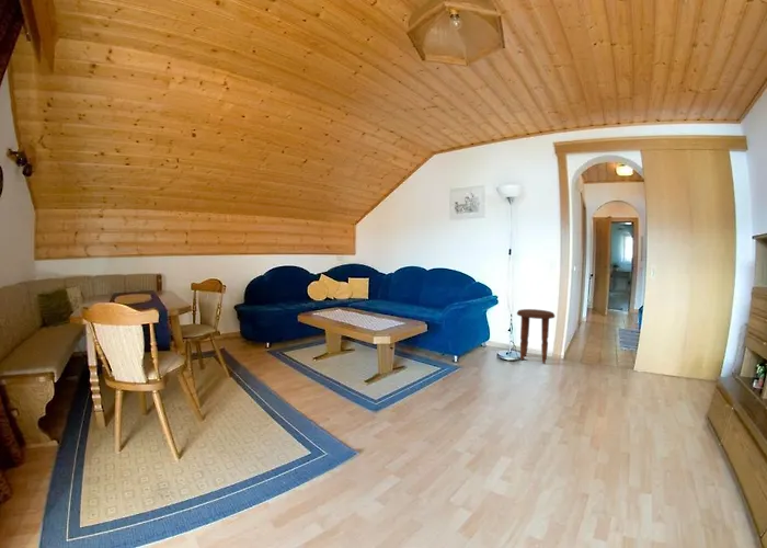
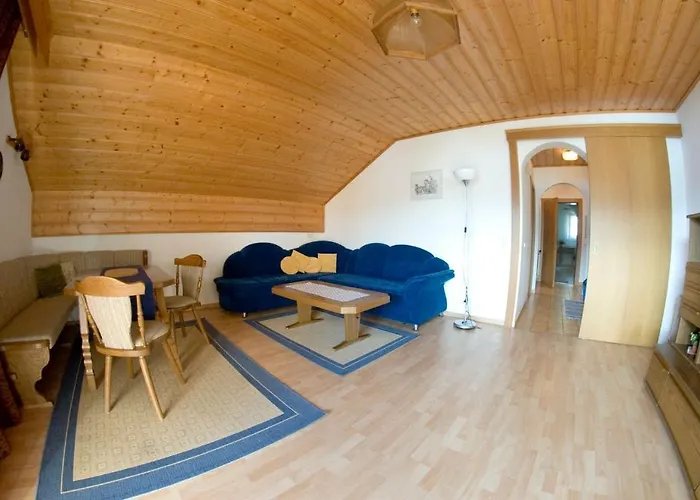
- side table [516,308,556,365]
